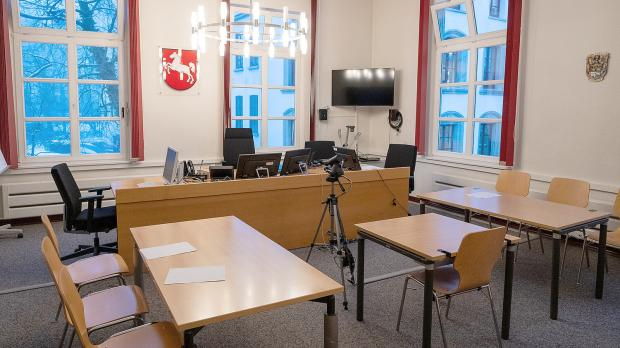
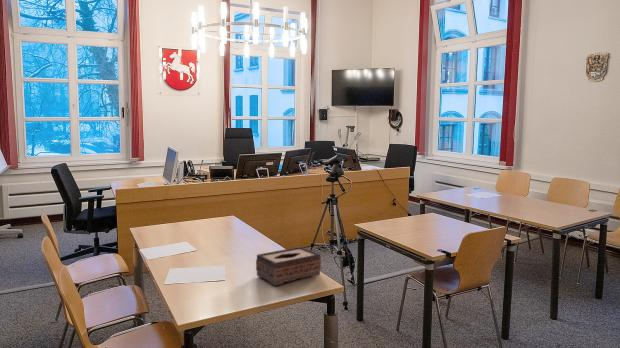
+ tissue box [255,246,322,286]
